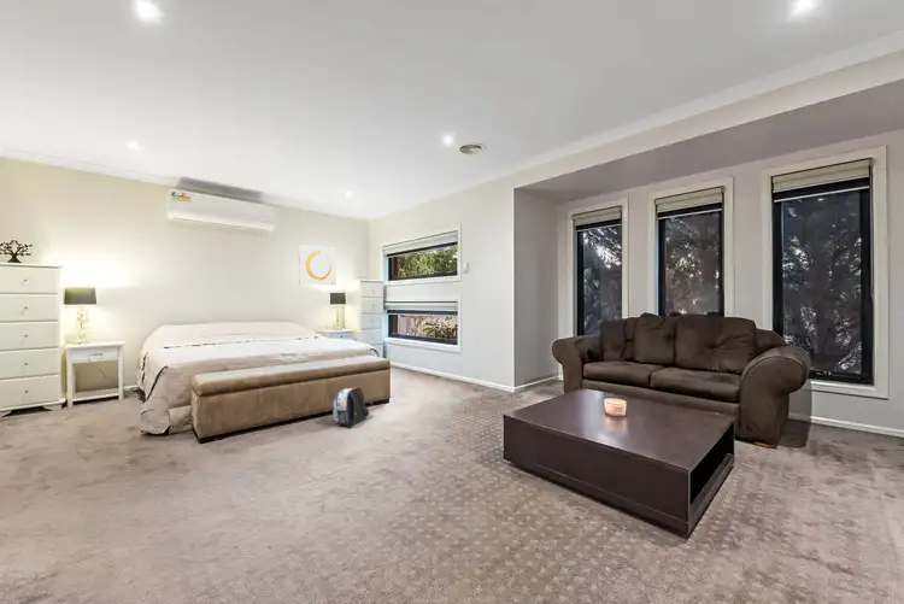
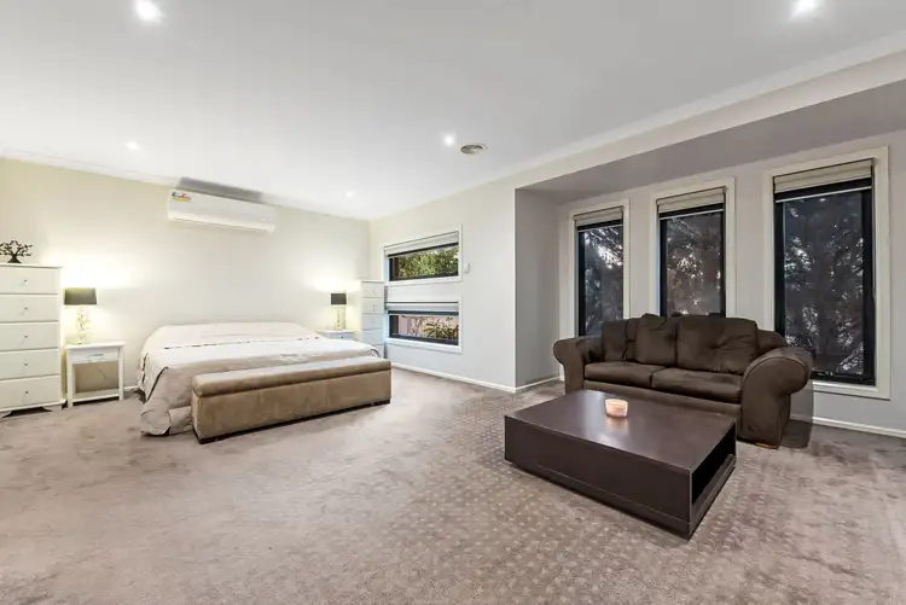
- wall art [298,244,337,286]
- backpack [331,386,371,429]
